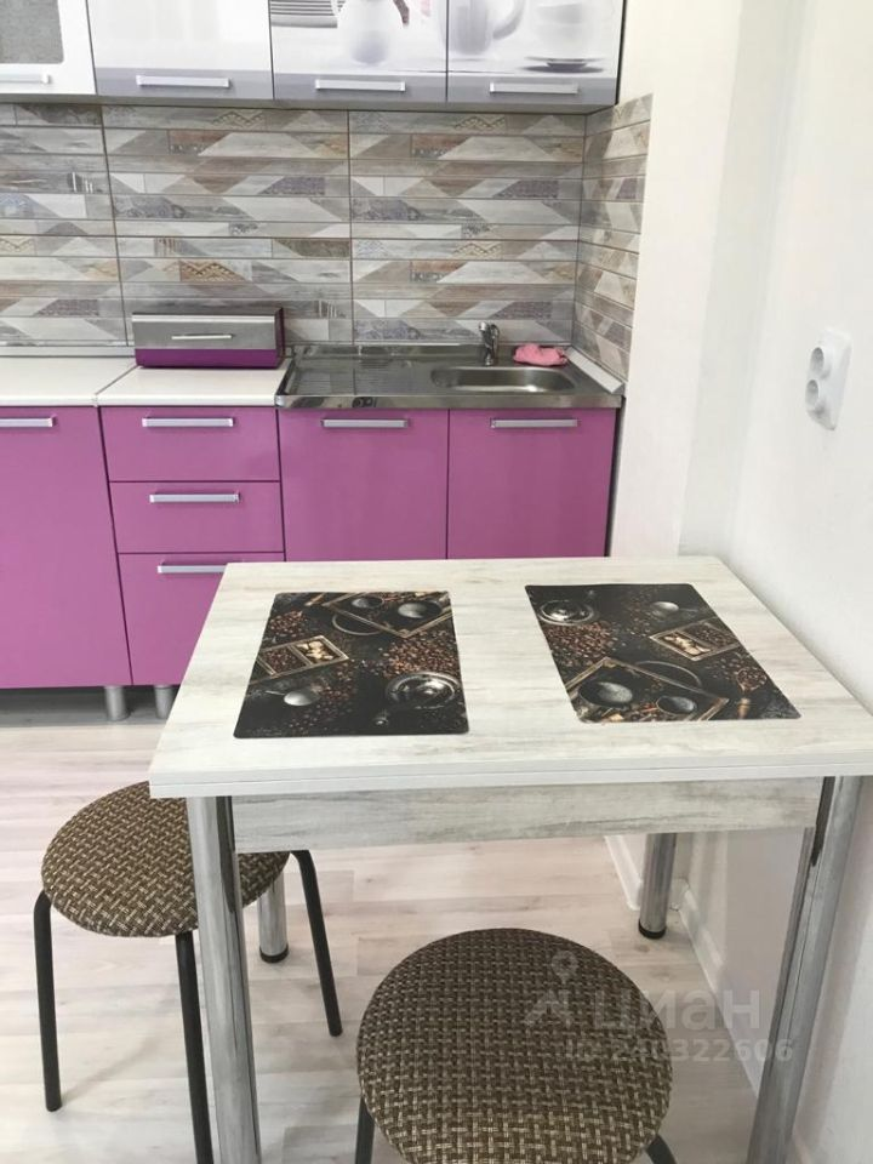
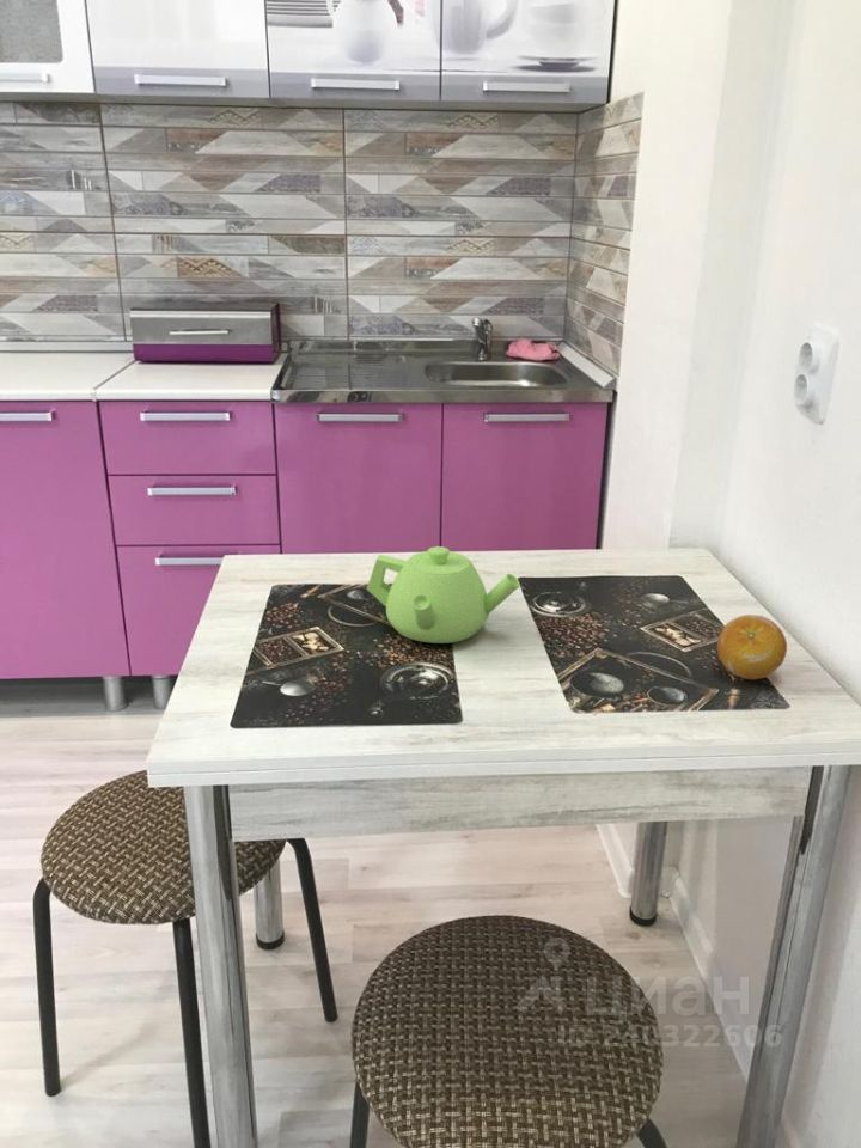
+ teapot [365,545,521,645]
+ fruit [716,613,788,680]
